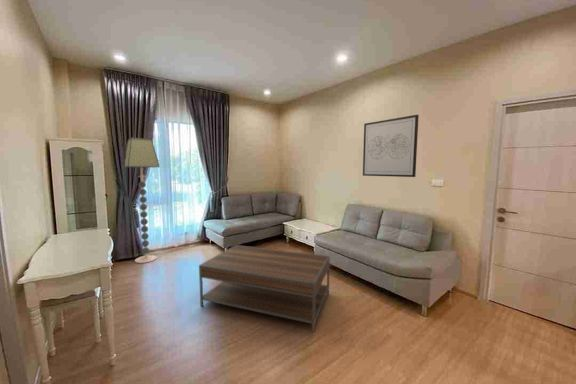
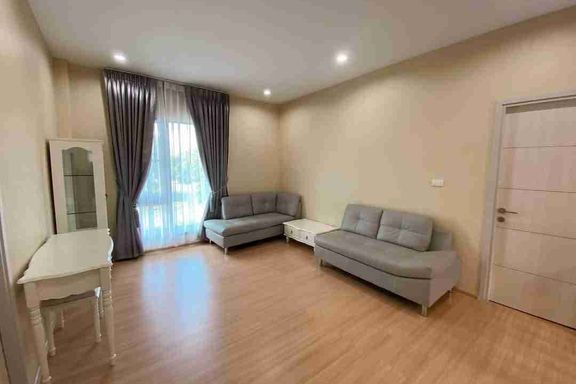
- floor lamp [123,137,161,264]
- coffee table [198,244,331,333]
- wall art [362,114,420,178]
